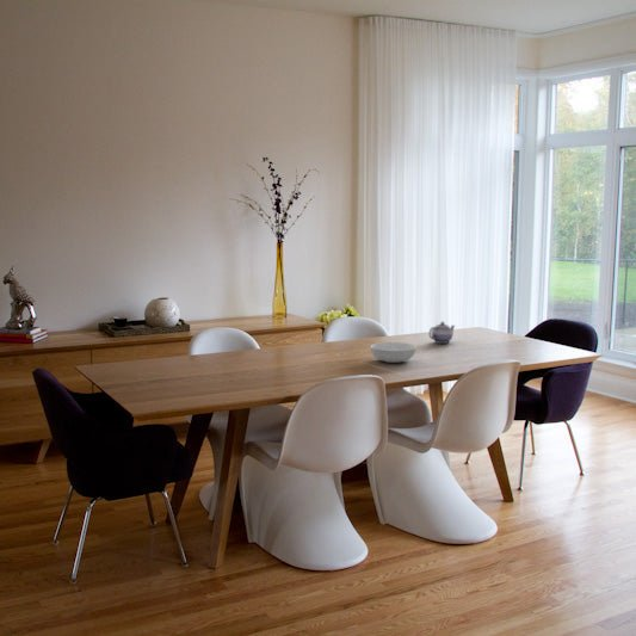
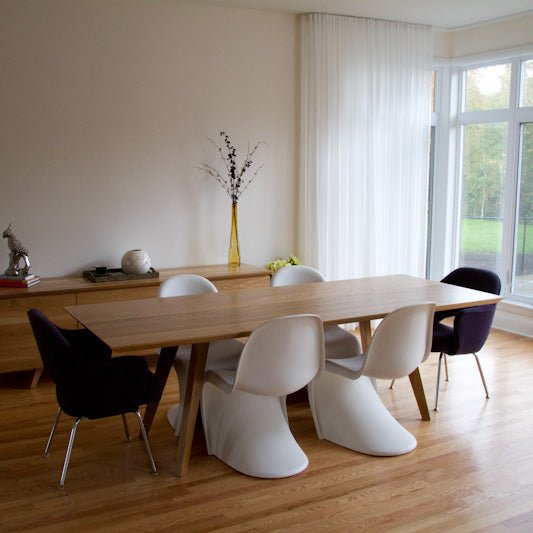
- teapot [428,321,456,345]
- serving bowl [369,341,418,364]
